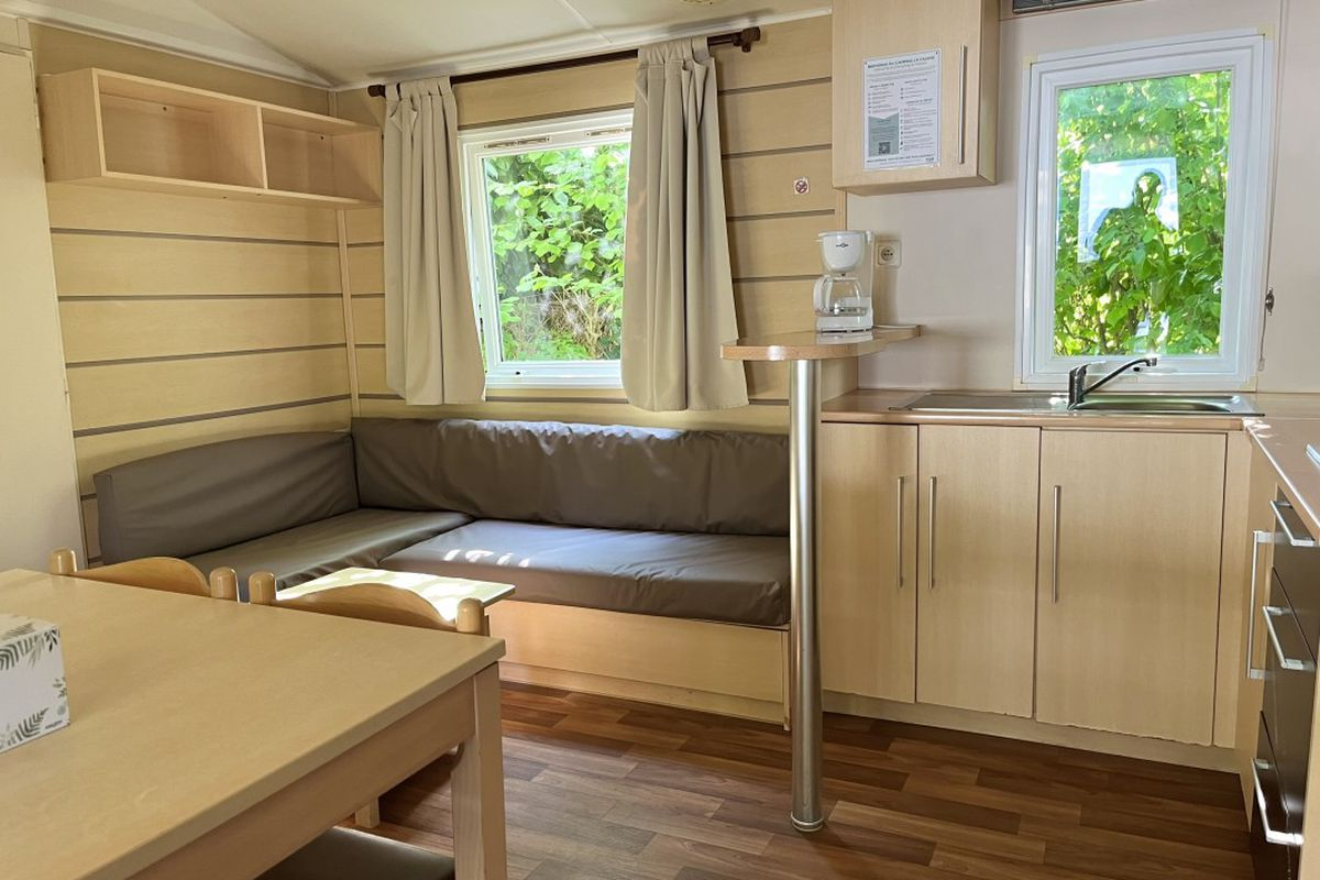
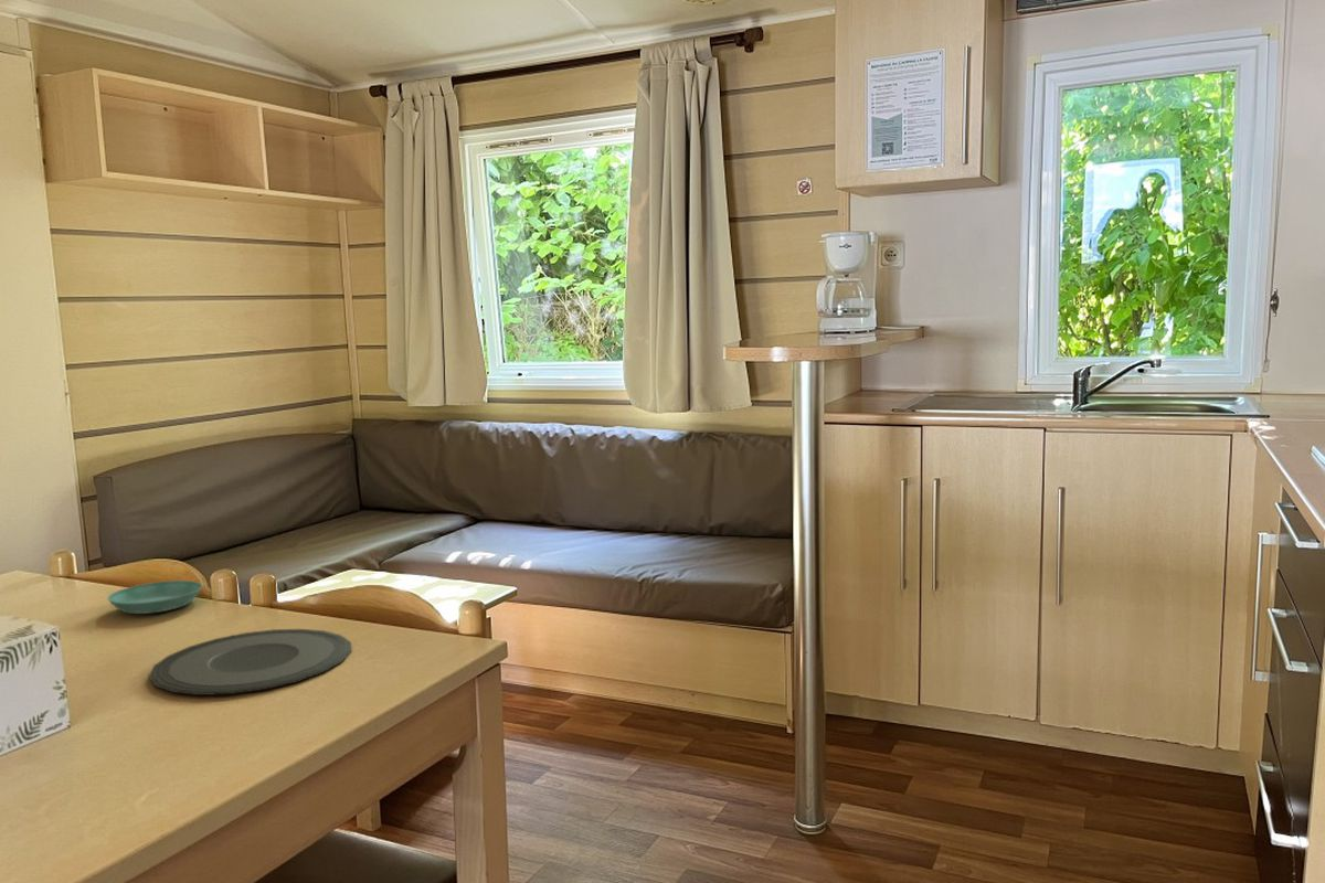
+ saucer [106,579,203,615]
+ plate [148,628,352,696]
